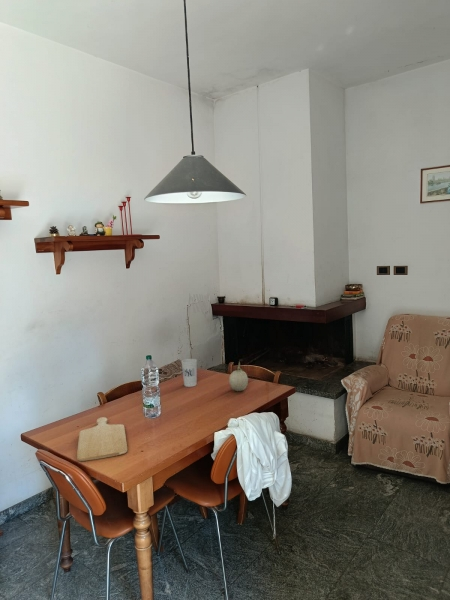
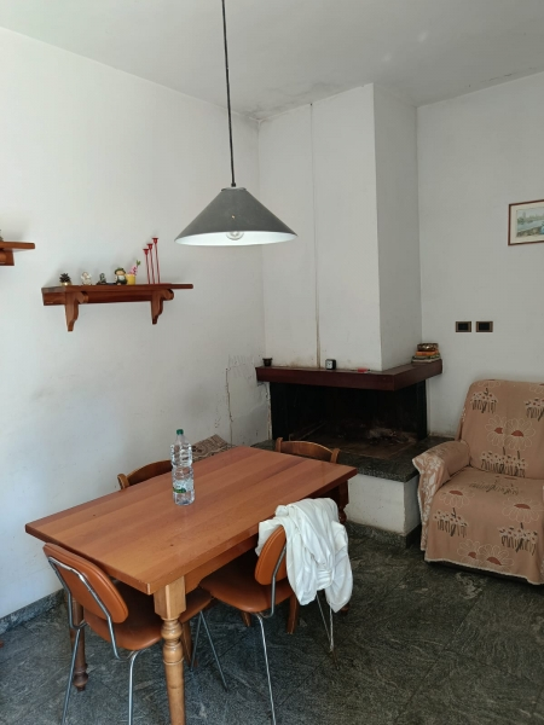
- cup [180,358,198,388]
- fruit [228,361,249,392]
- chopping board [76,416,128,462]
